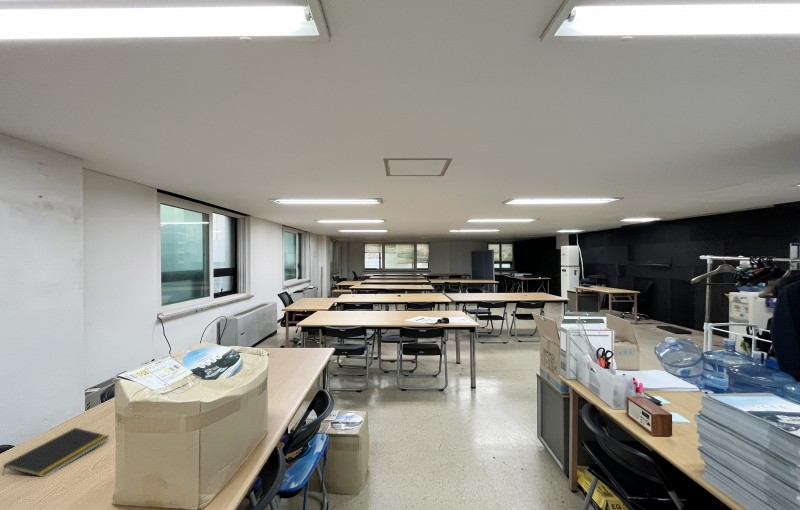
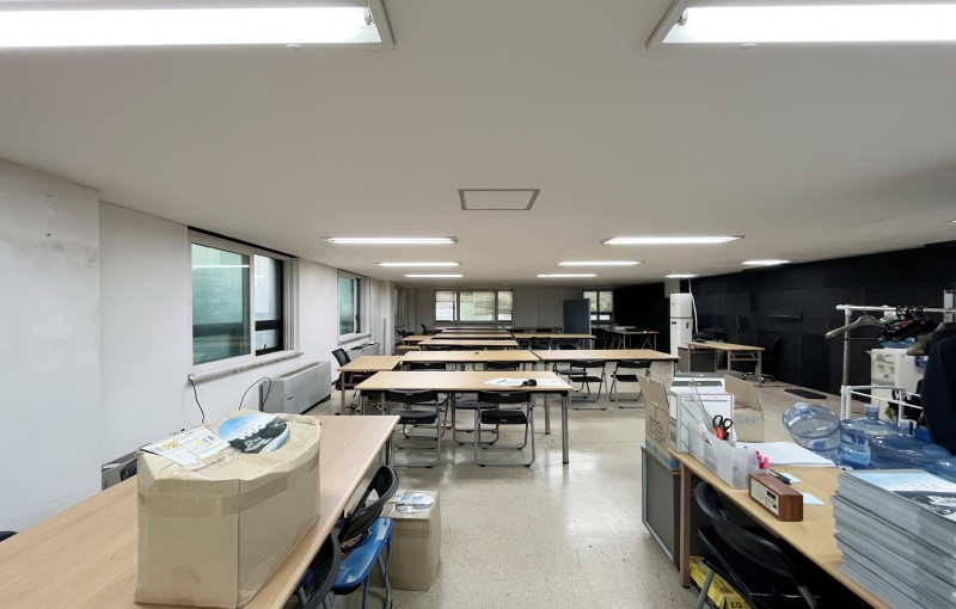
- notepad [2,427,110,478]
